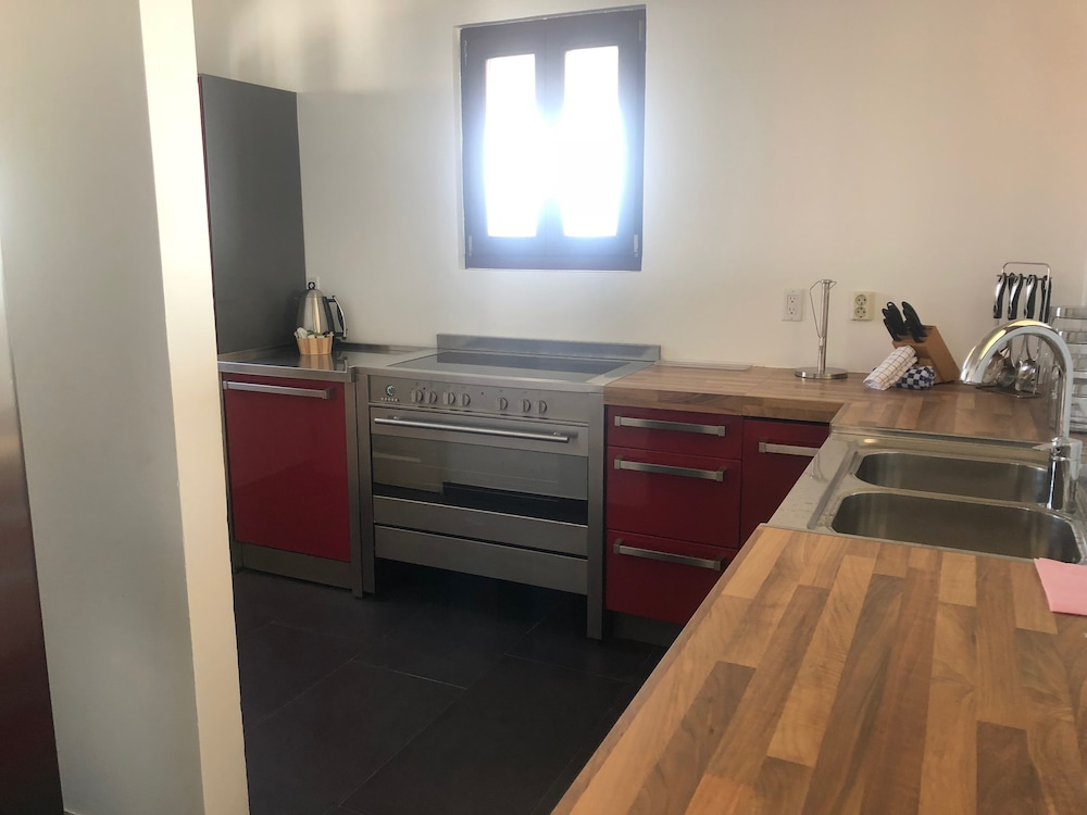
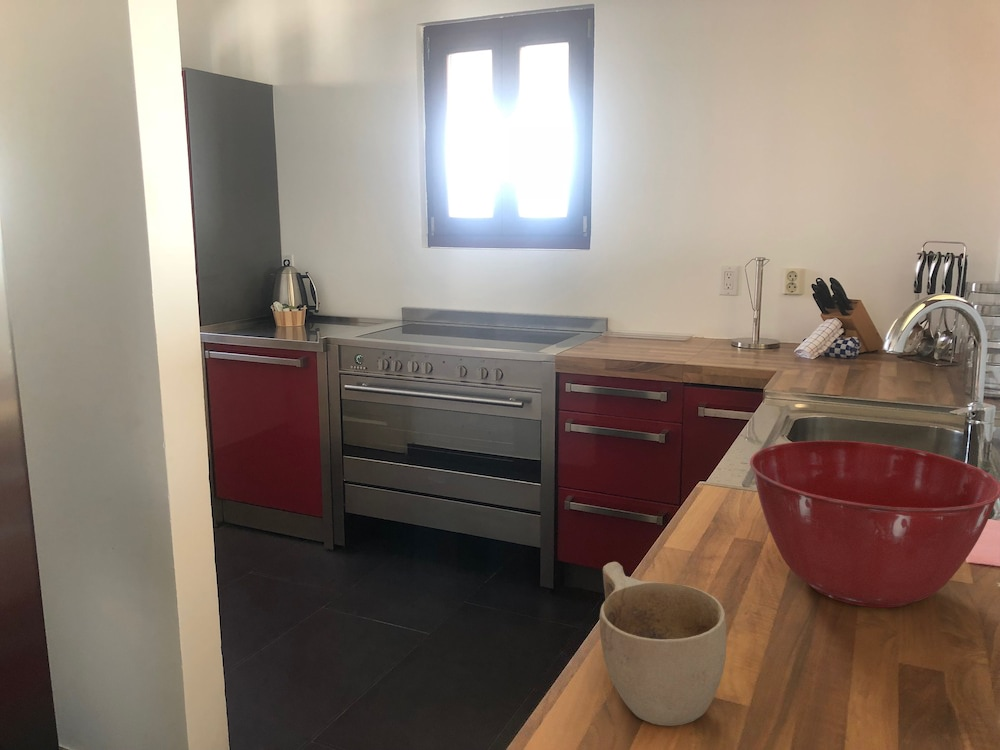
+ cup [599,561,728,727]
+ mixing bowl [749,440,1000,608]
